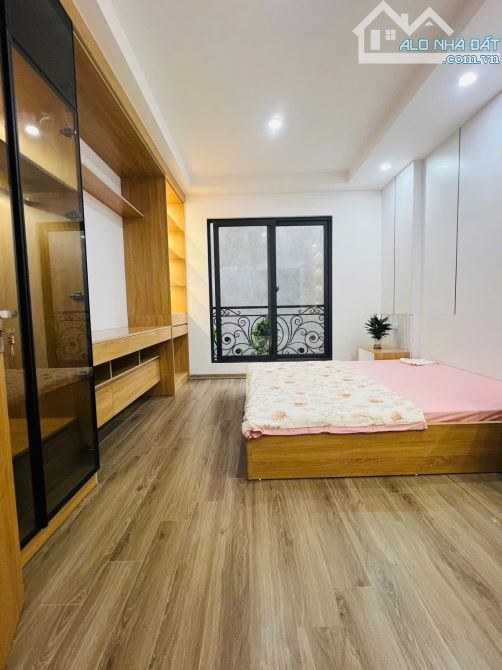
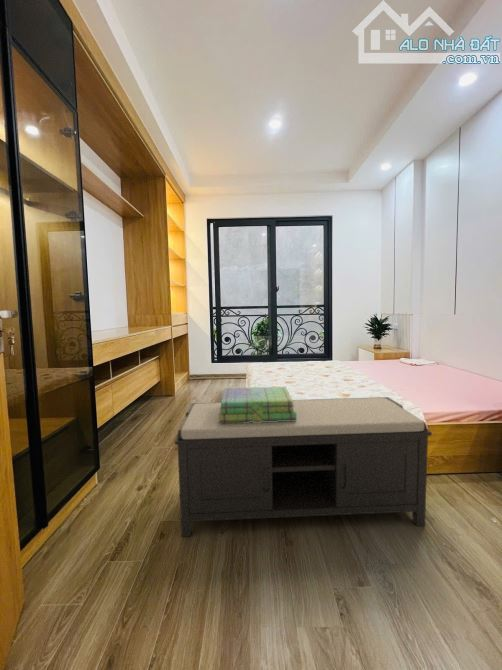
+ stack of books [219,386,297,424]
+ bench [173,396,433,538]
